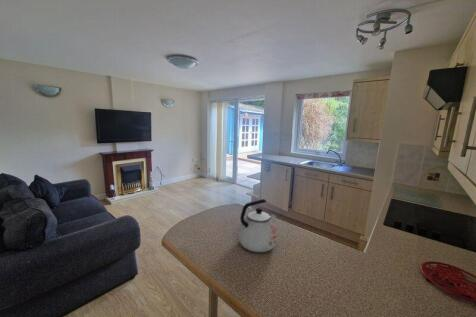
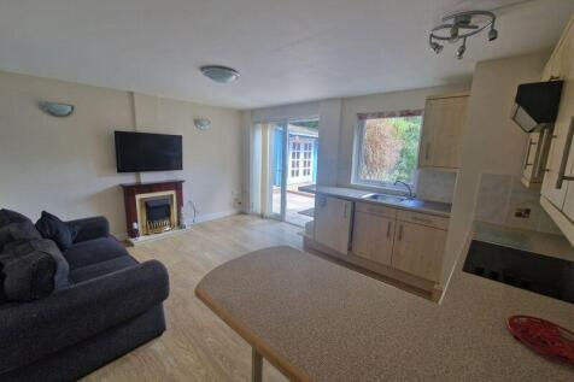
- kettle [237,198,279,253]
